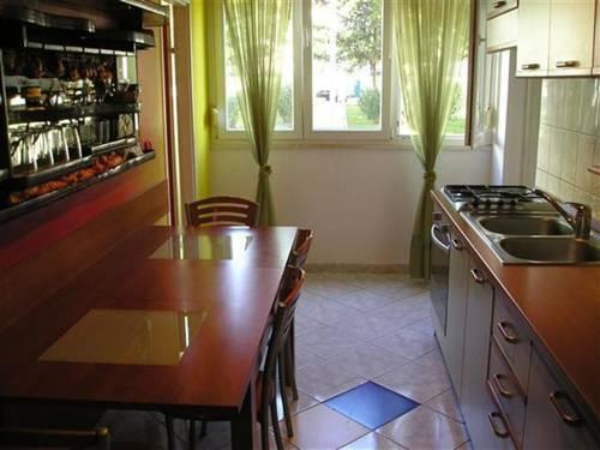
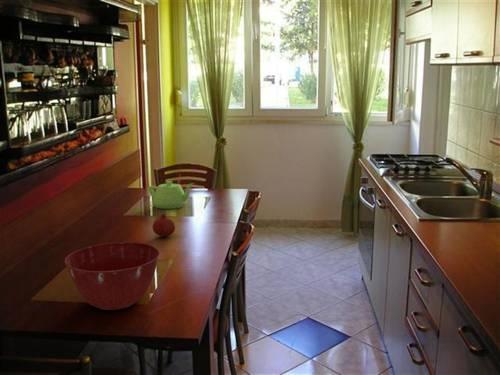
+ teapot [147,180,195,210]
+ fruit [151,213,176,238]
+ mixing bowl [64,241,161,311]
